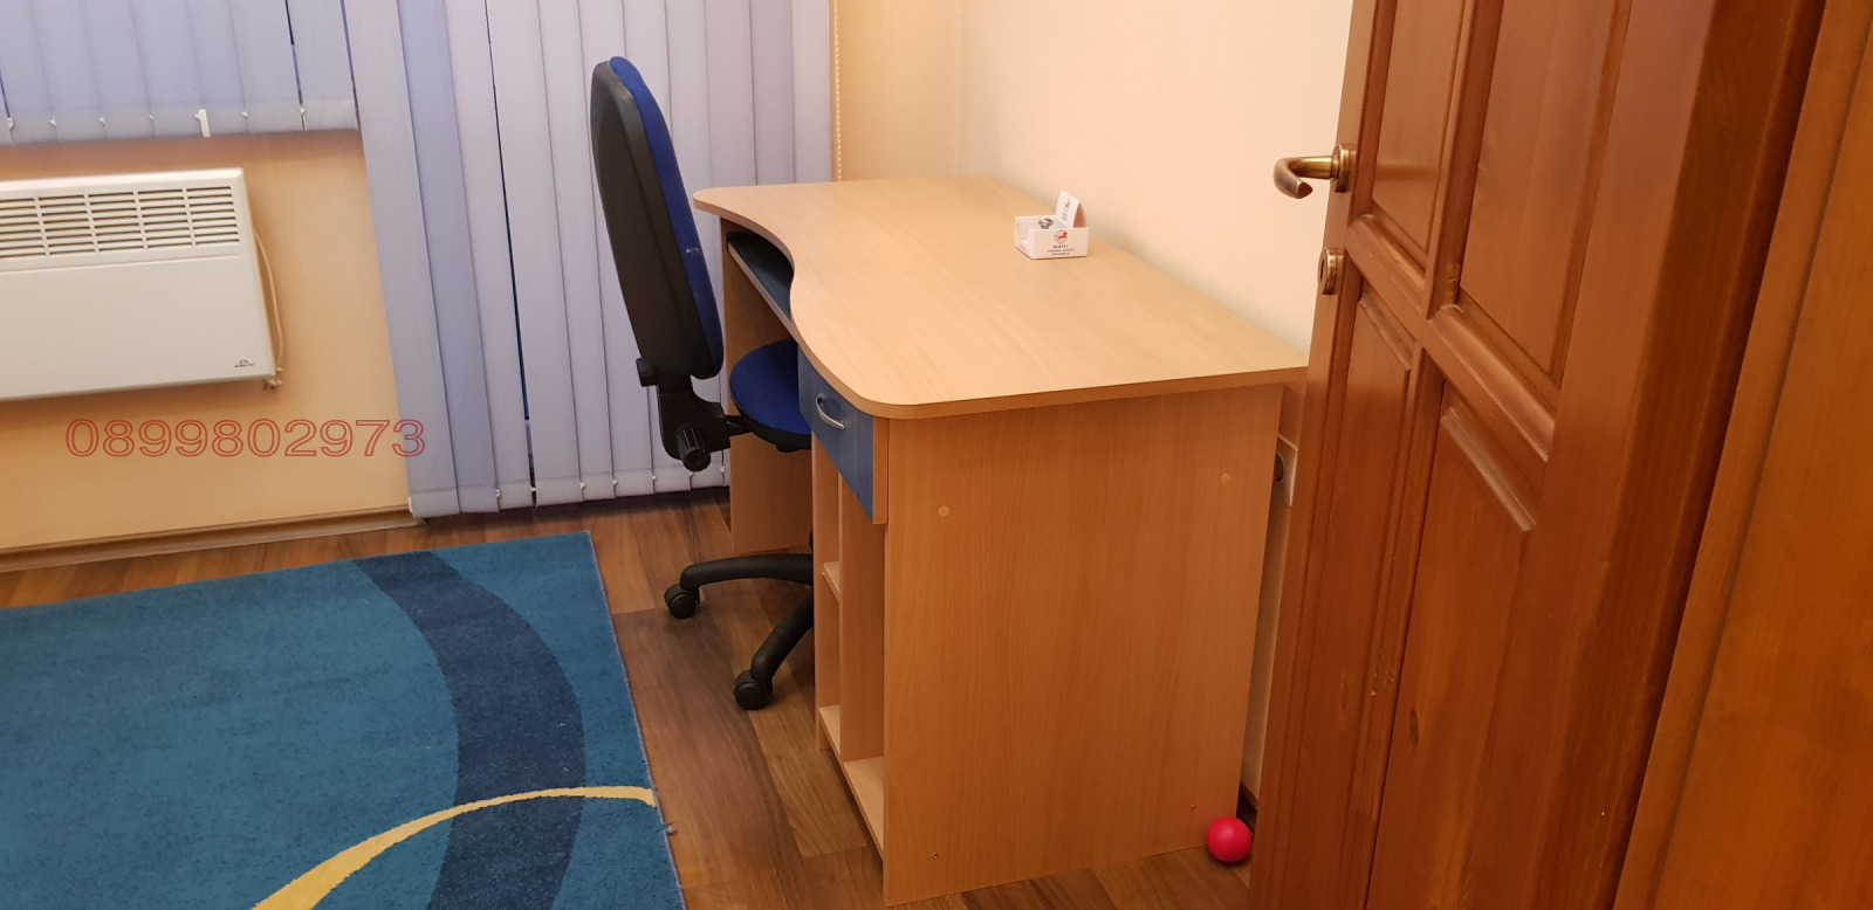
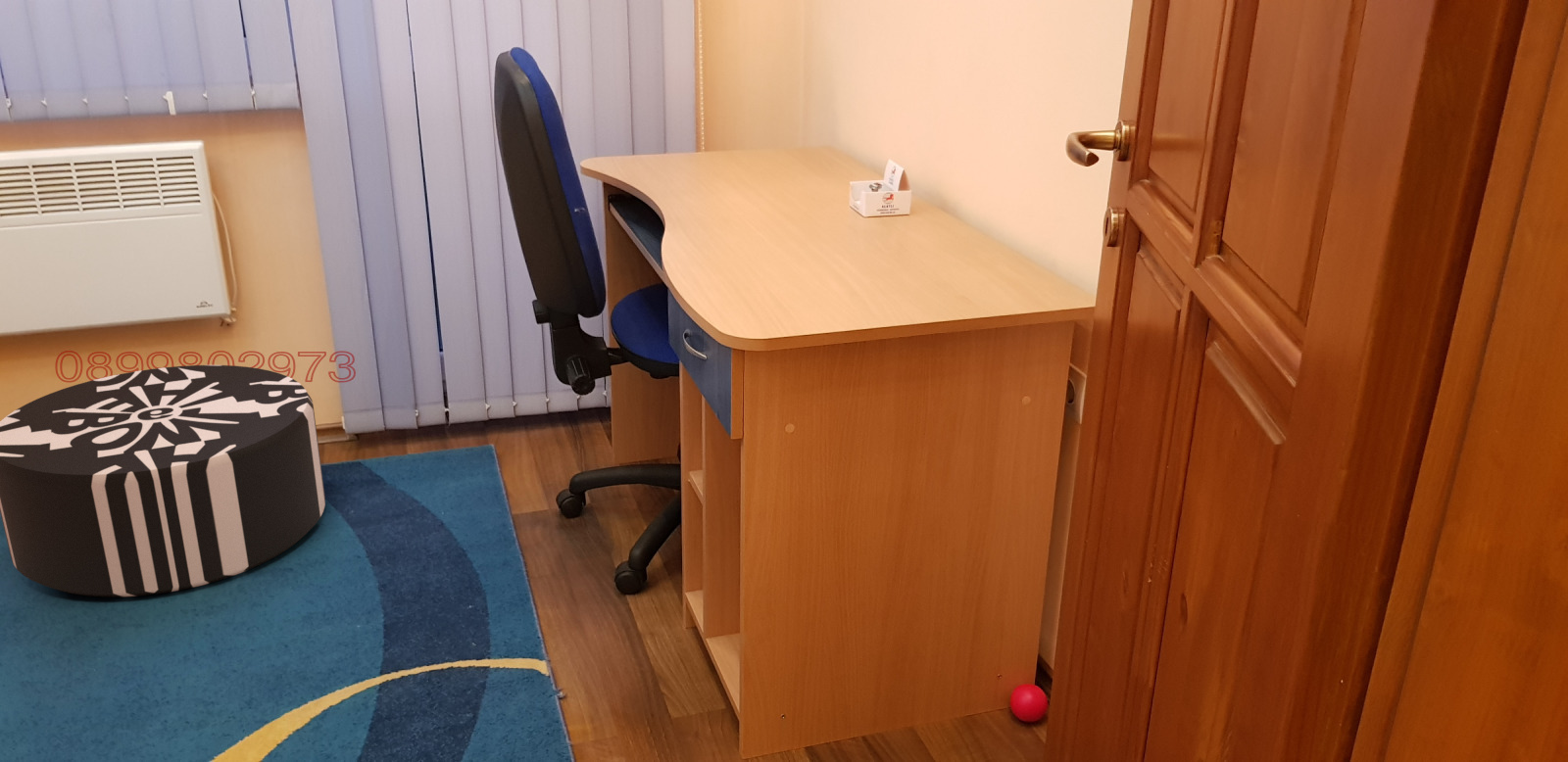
+ pouf [0,364,326,597]
